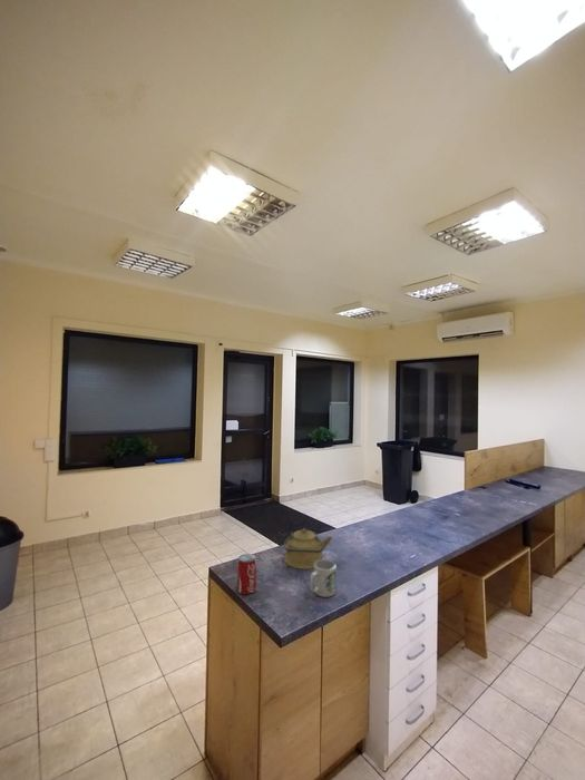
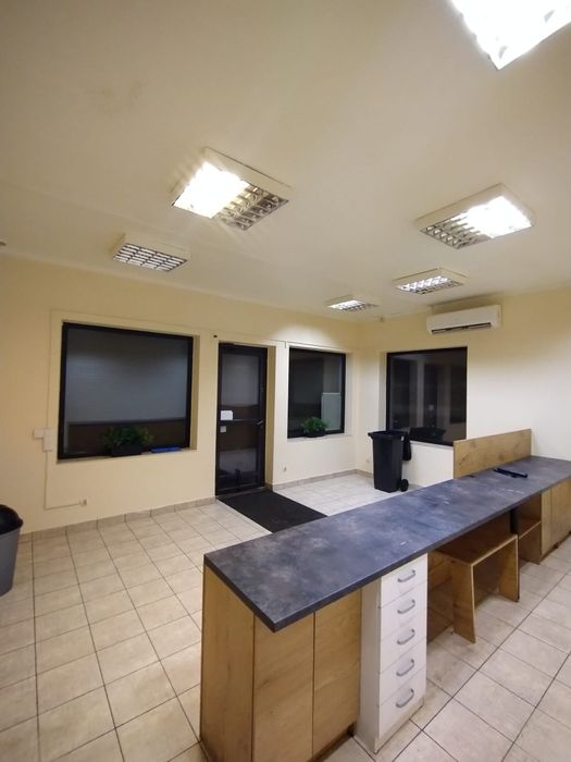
- beverage can [236,553,257,595]
- mug [309,558,338,598]
- kettle [283,527,334,571]
